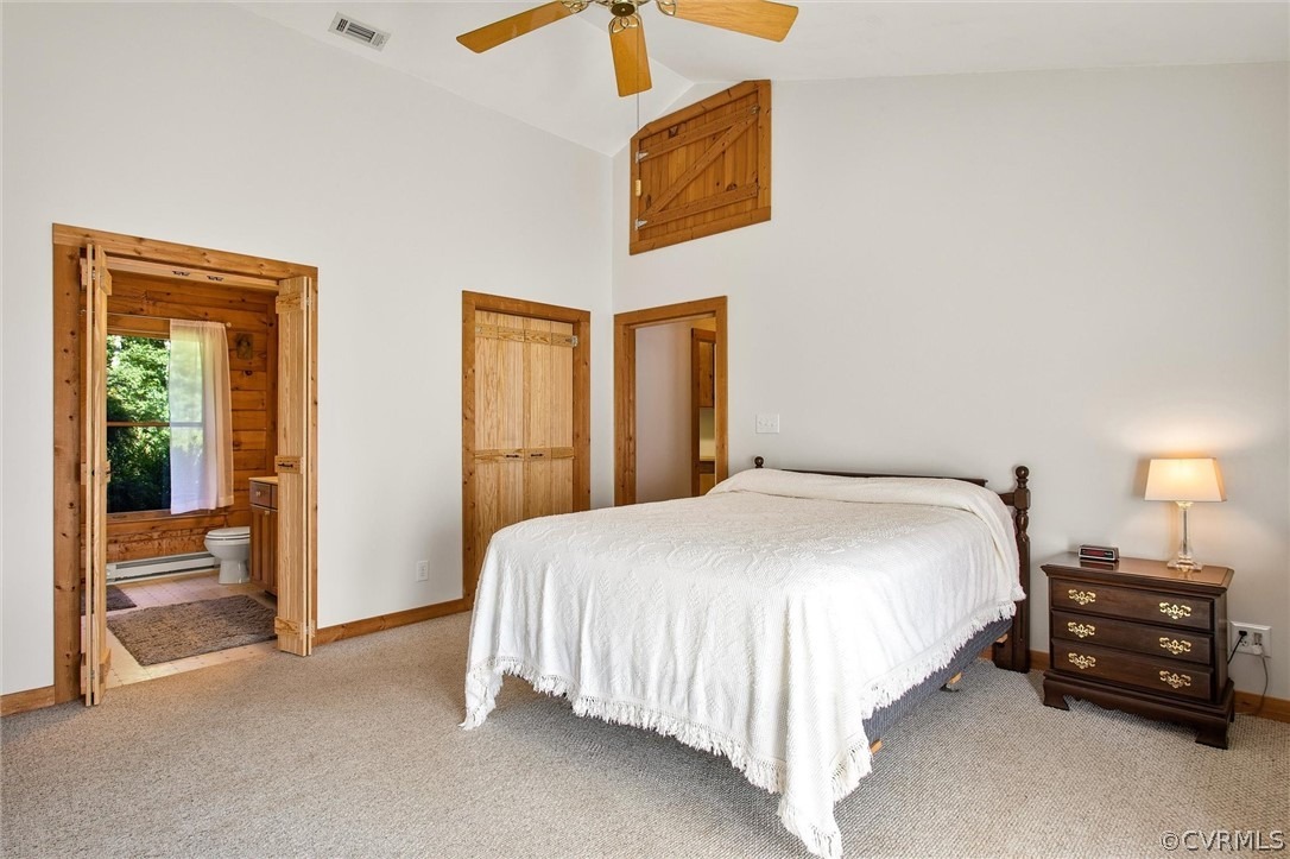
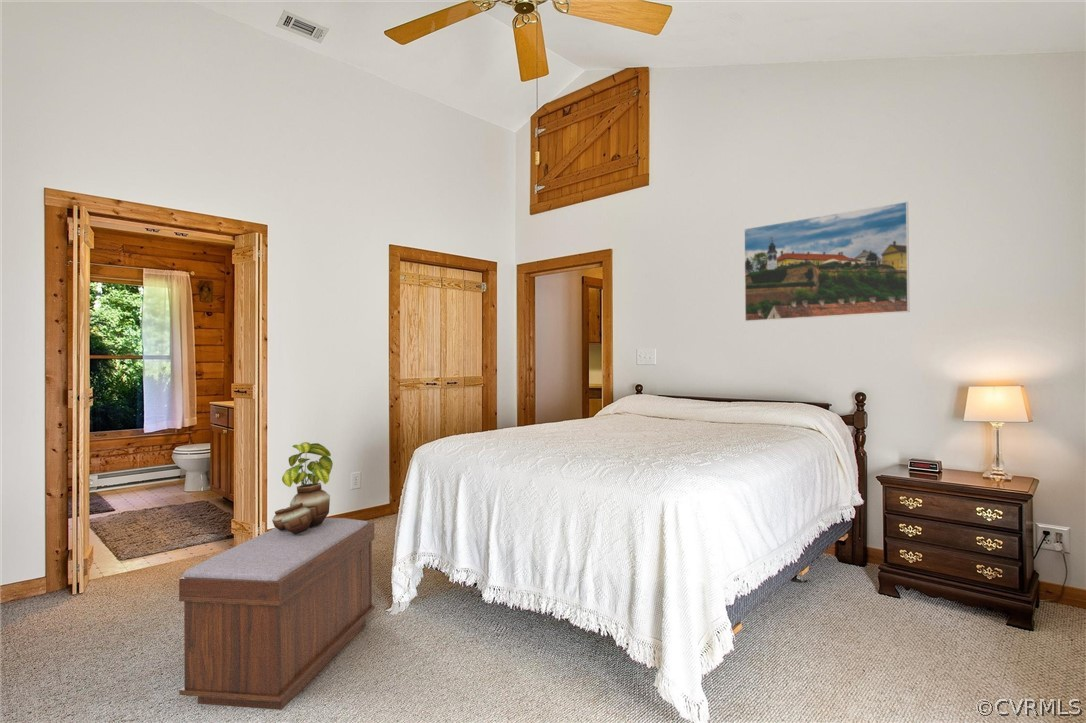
+ bench [178,517,376,711]
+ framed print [743,201,910,322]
+ potted plant [271,441,334,535]
